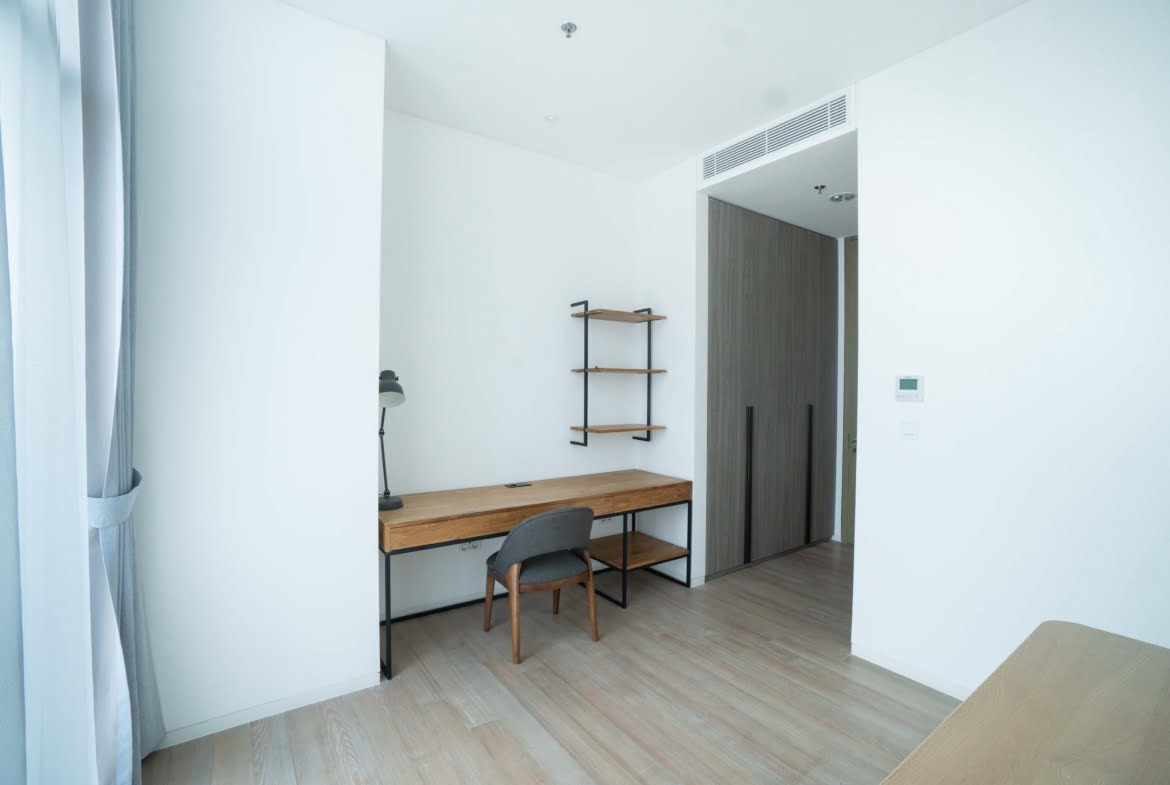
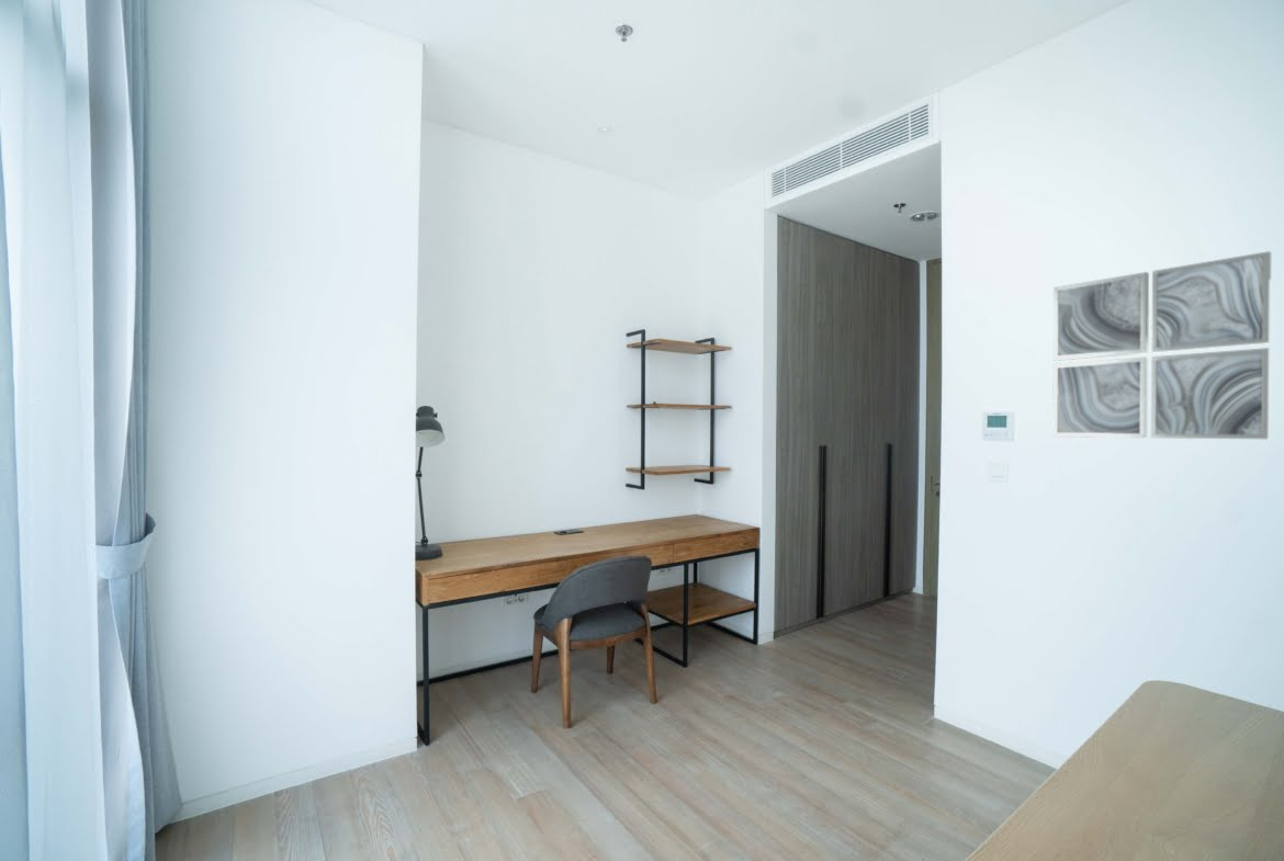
+ wall art [1051,250,1272,440]
